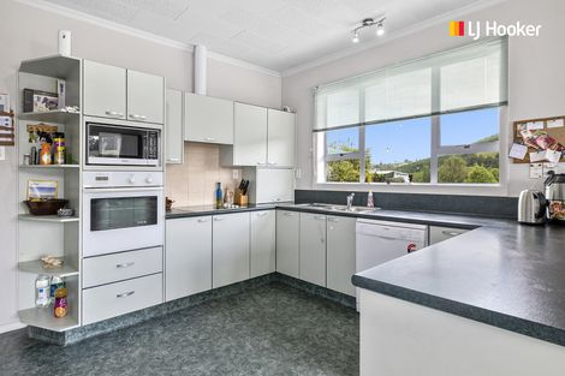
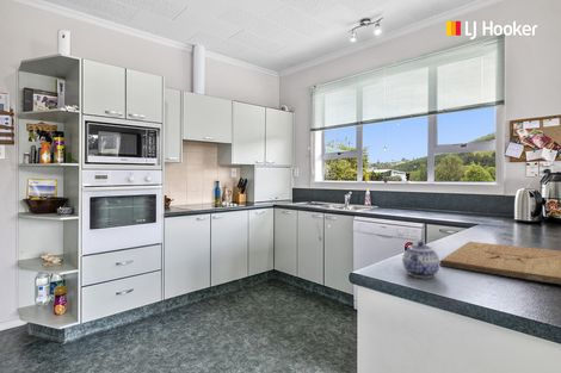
+ teapot [401,241,440,279]
+ cutting board [439,241,561,286]
